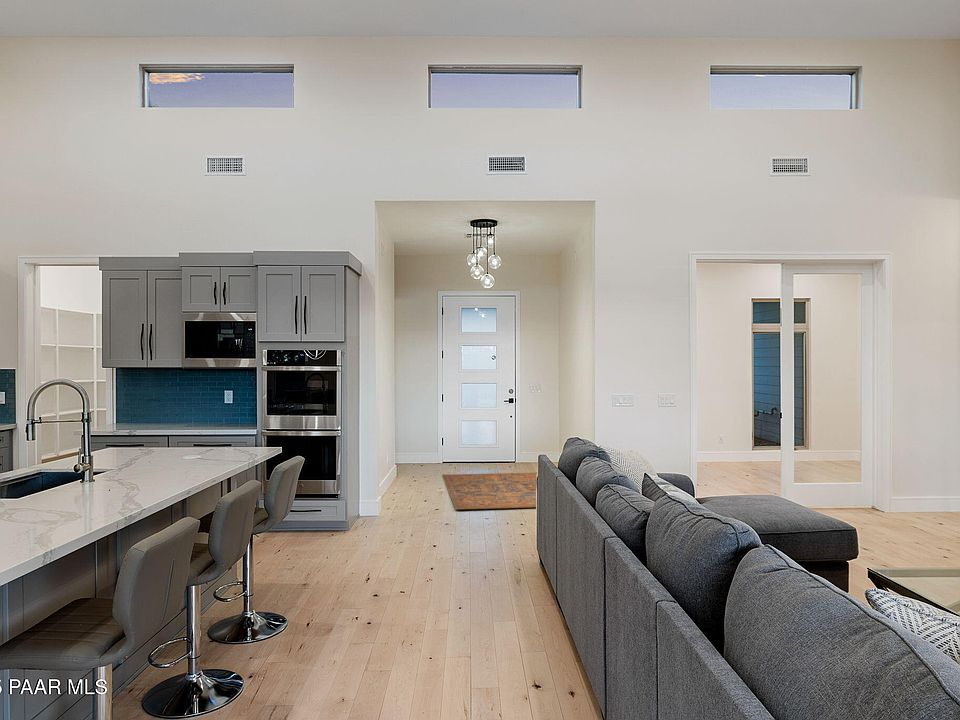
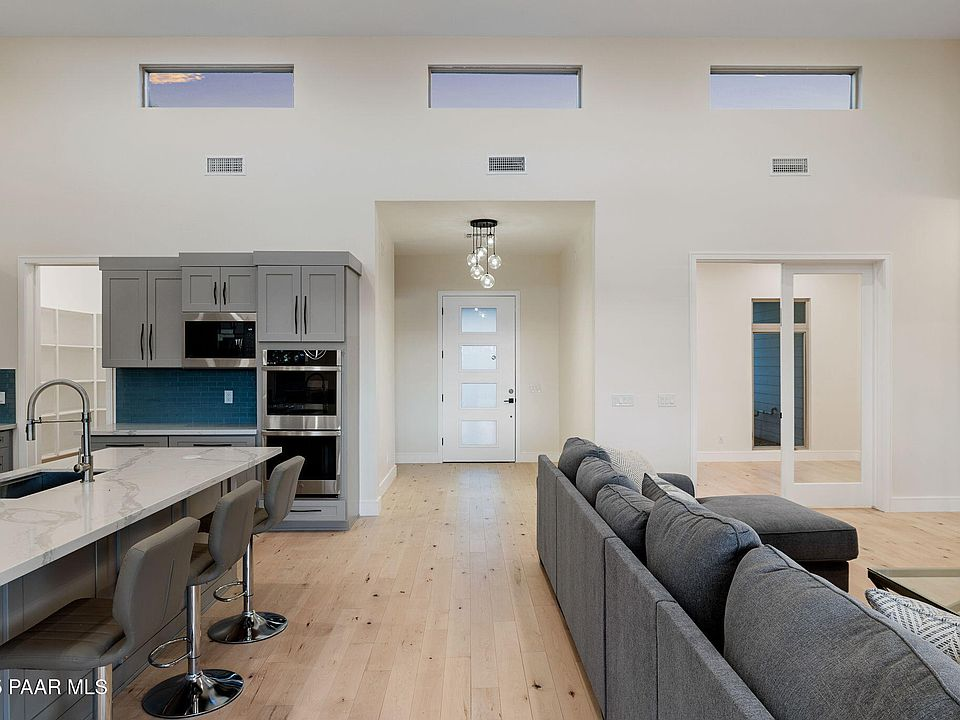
- rug [441,472,538,510]
